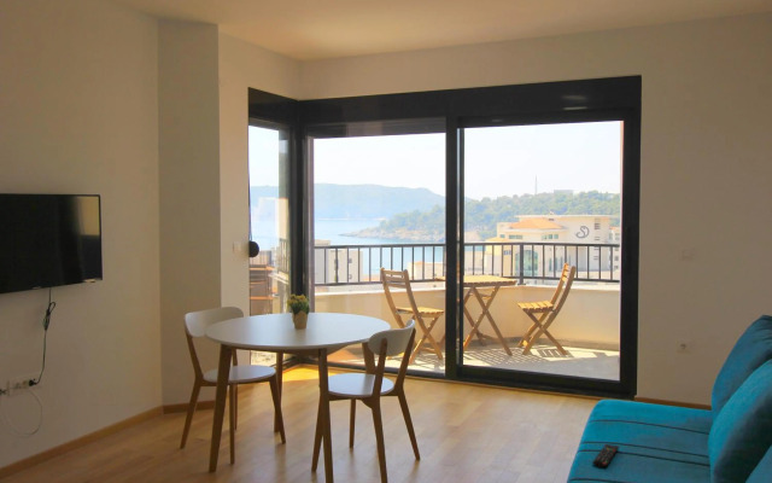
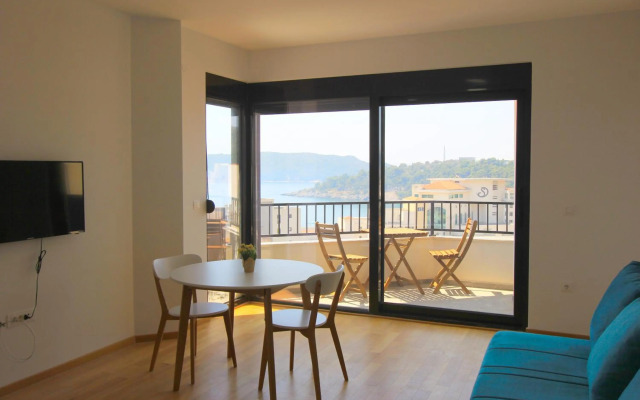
- remote control [591,443,620,469]
